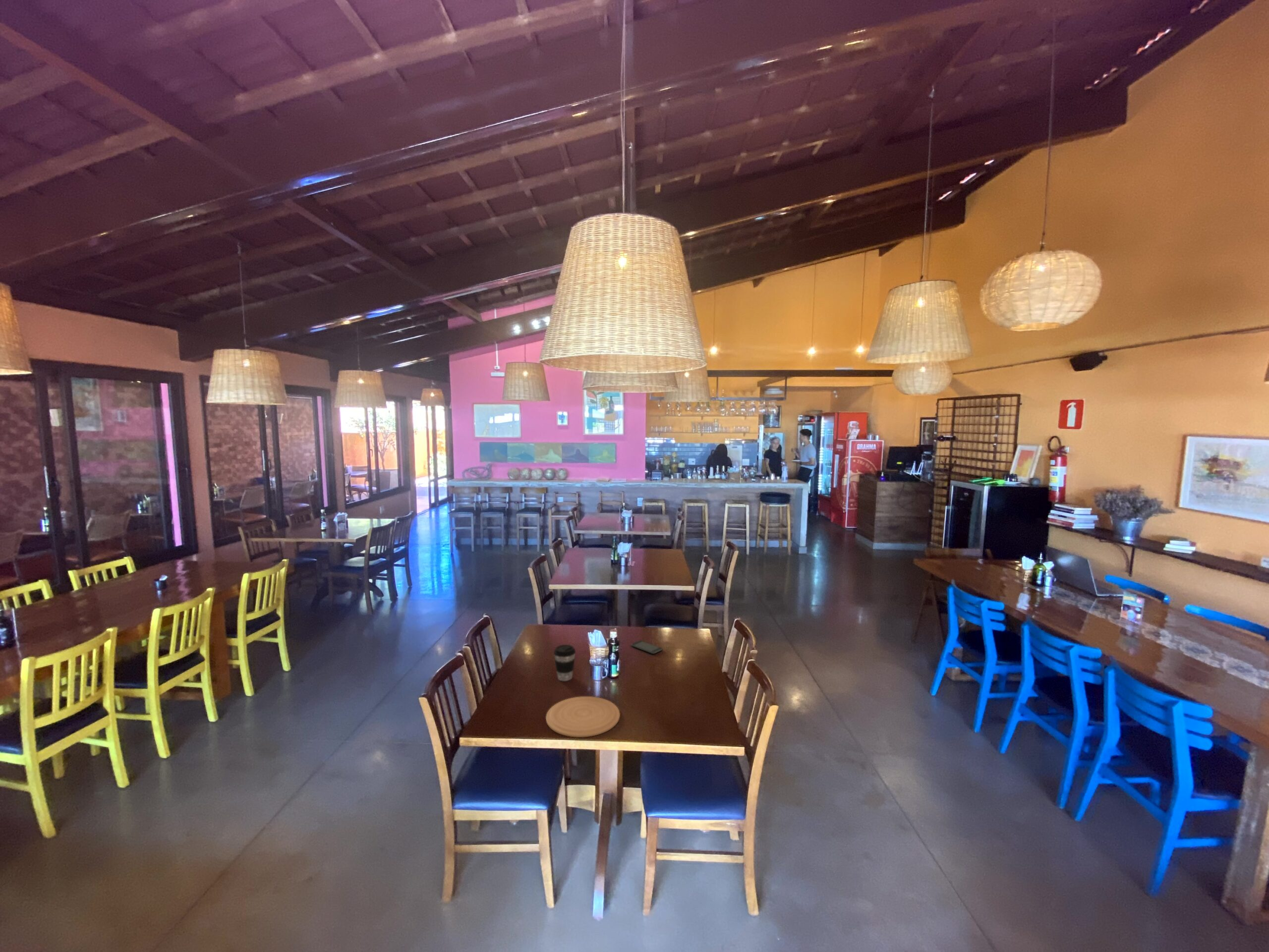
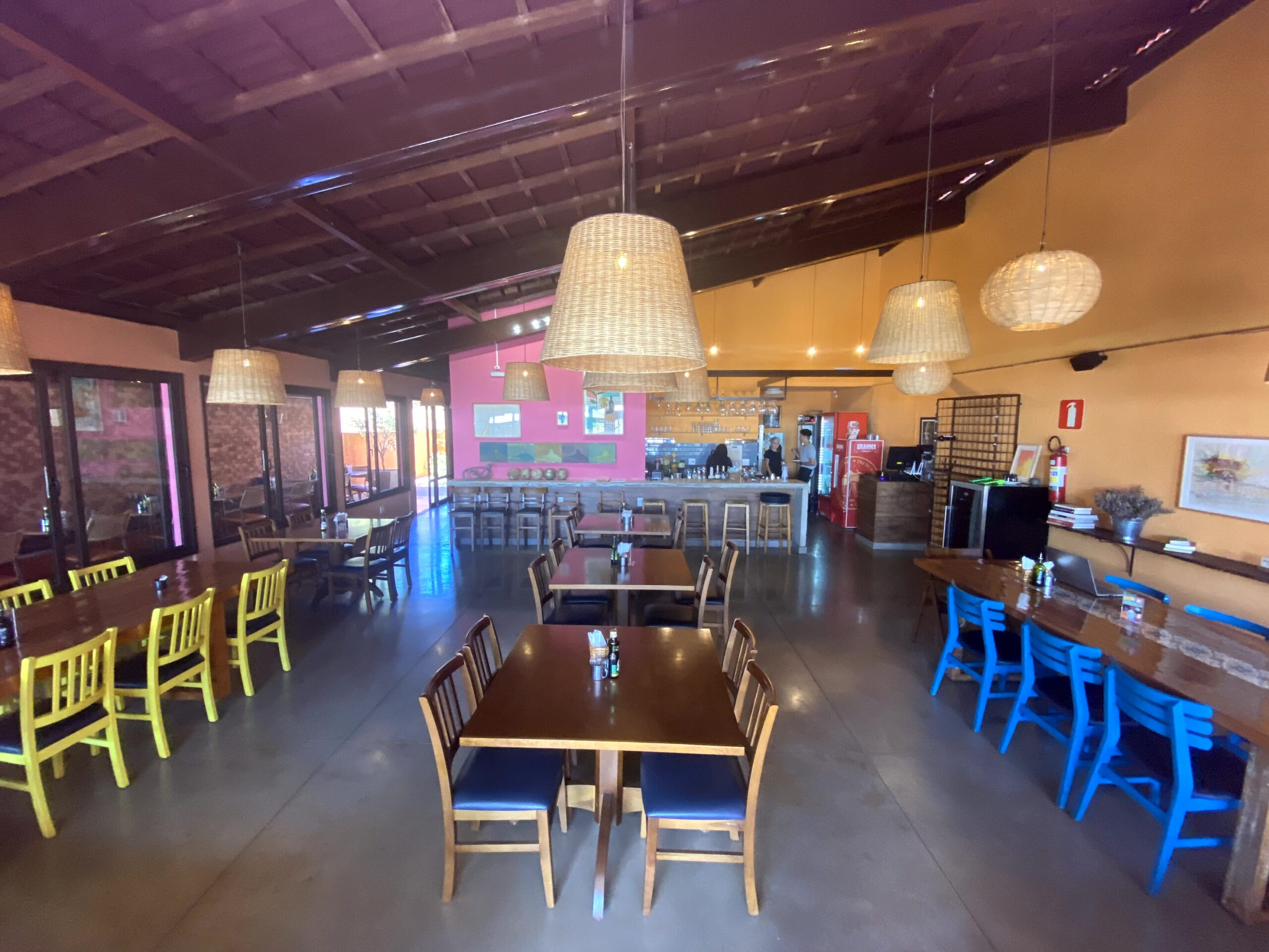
- plate [545,696,621,738]
- smartphone [631,640,663,655]
- coffee cup [553,644,576,681]
